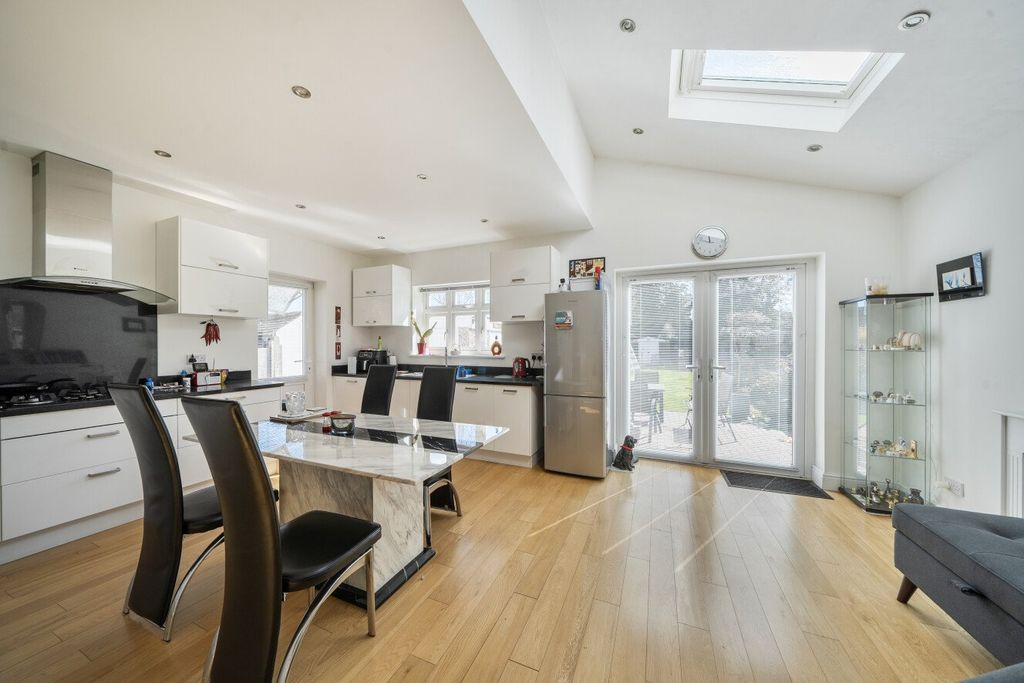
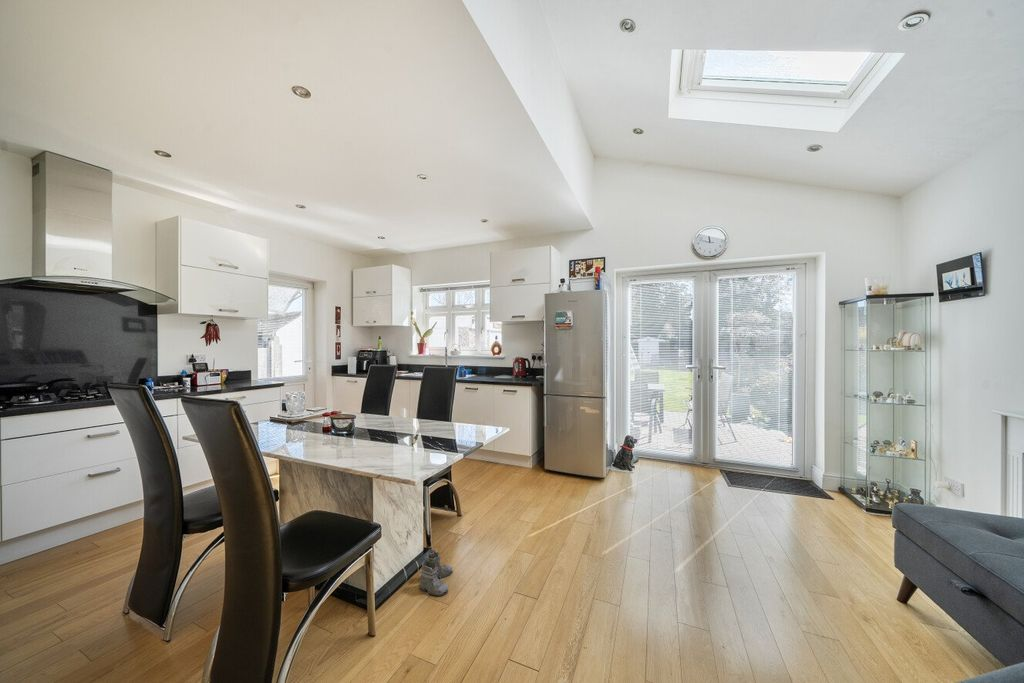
+ boots [418,551,454,598]
